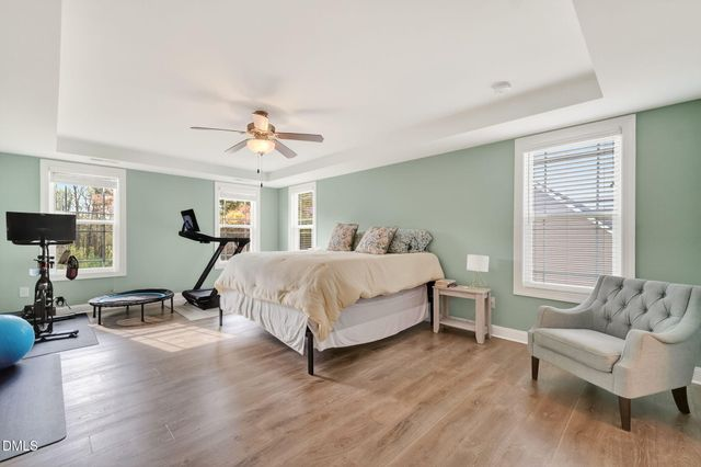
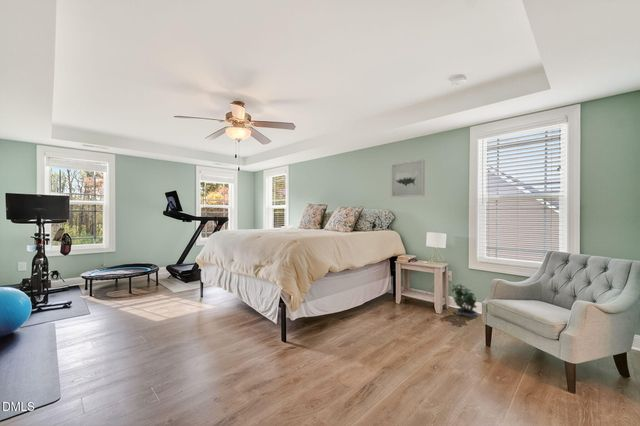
+ potted plant [451,283,479,320]
+ wall art [390,158,426,198]
